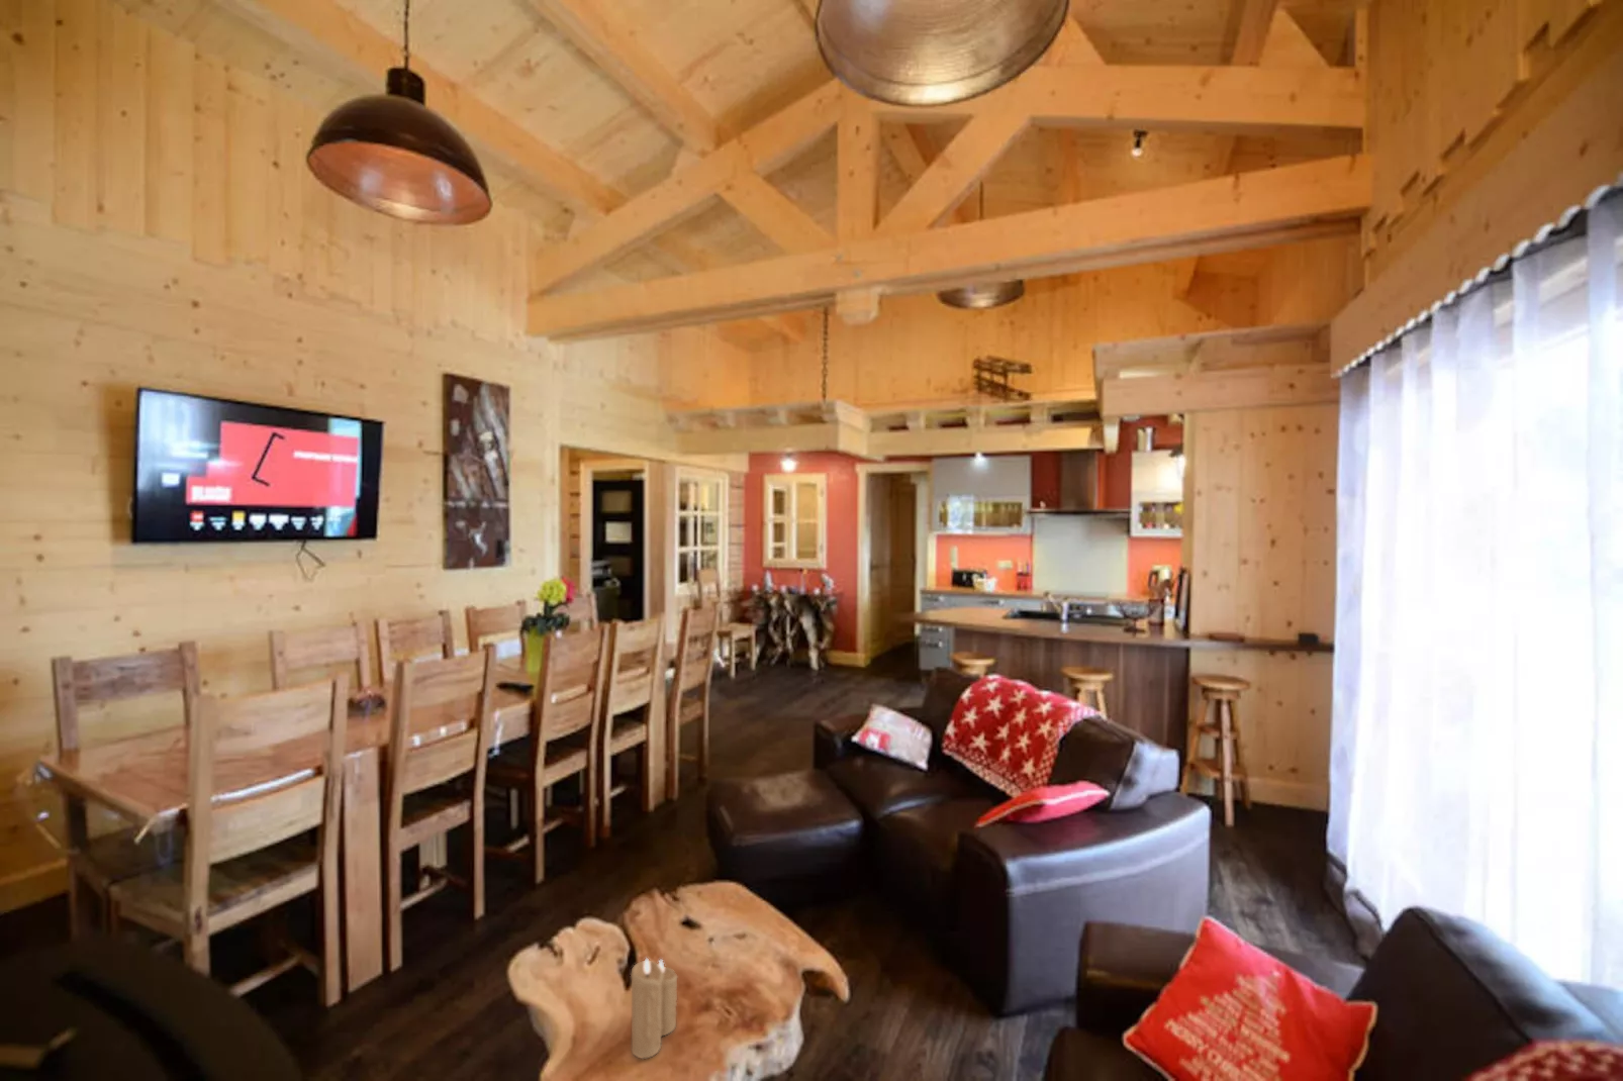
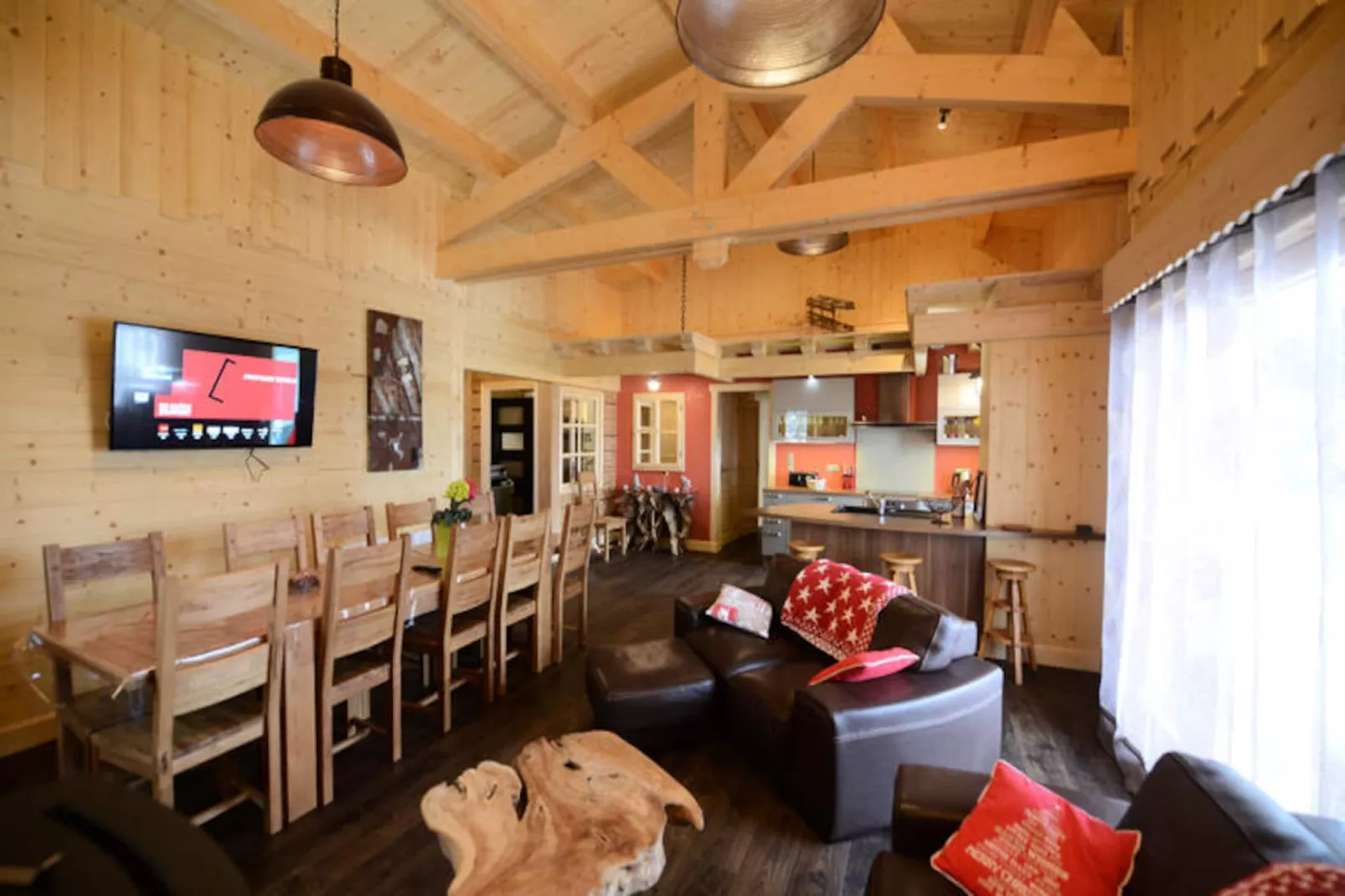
- candle [630,957,678,1059]
